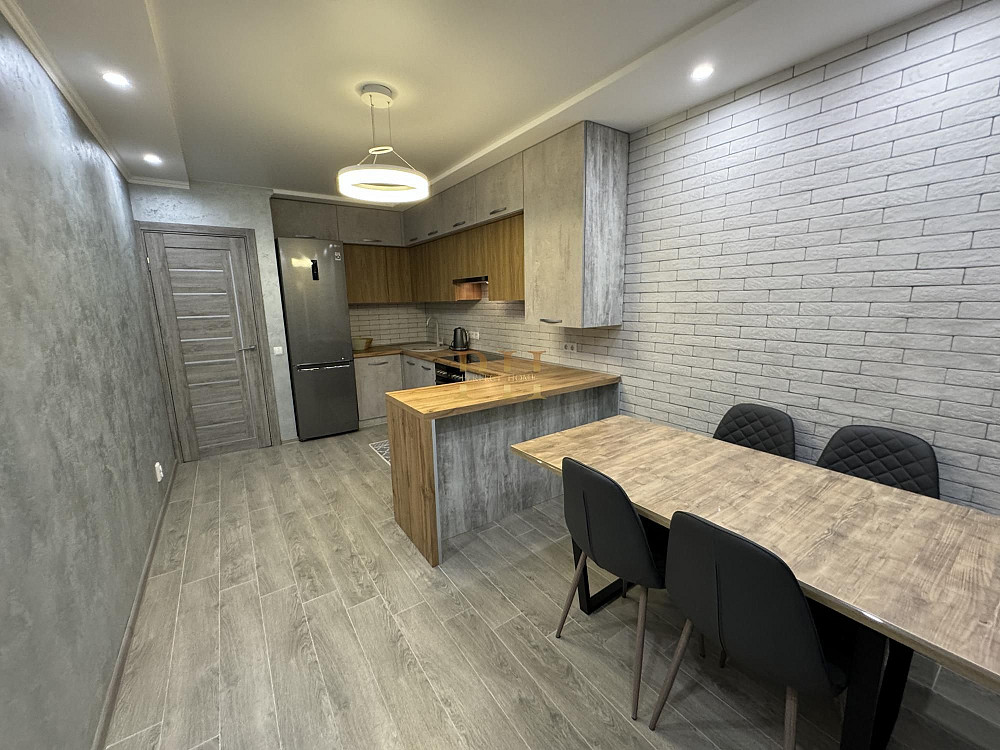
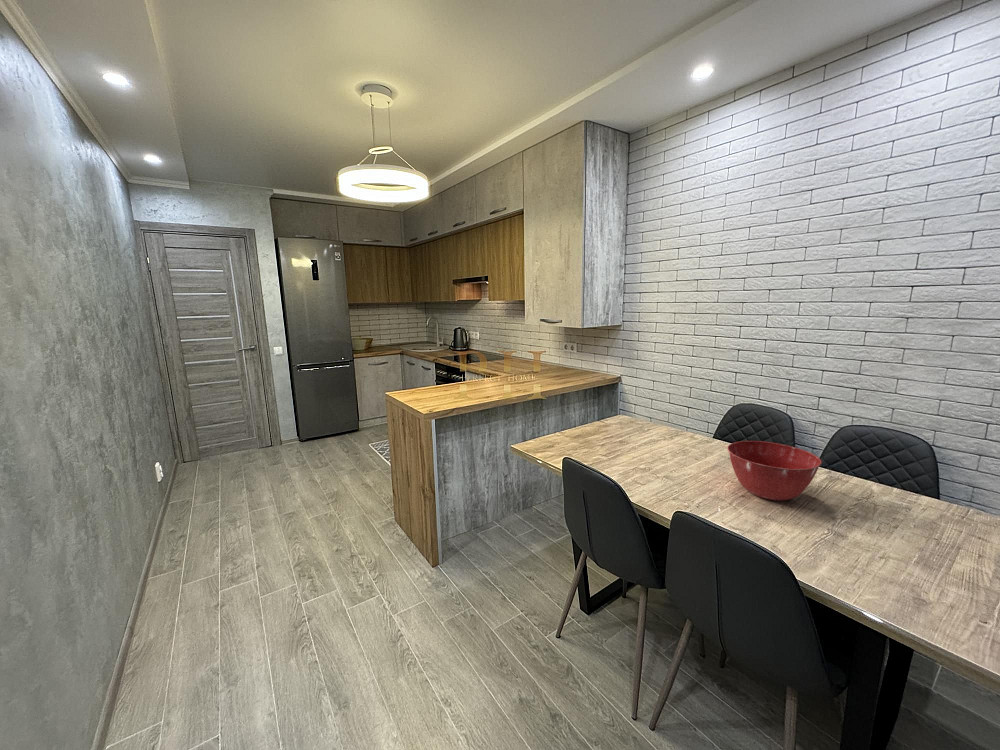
+ mixing bowl [726,440,822,502]
